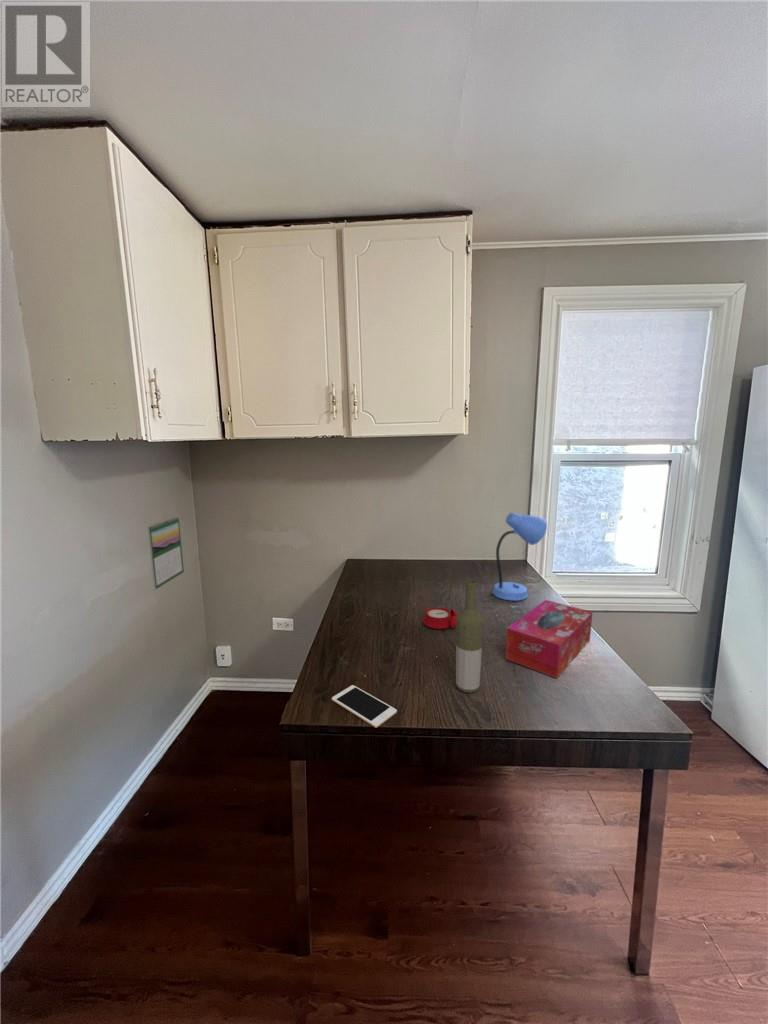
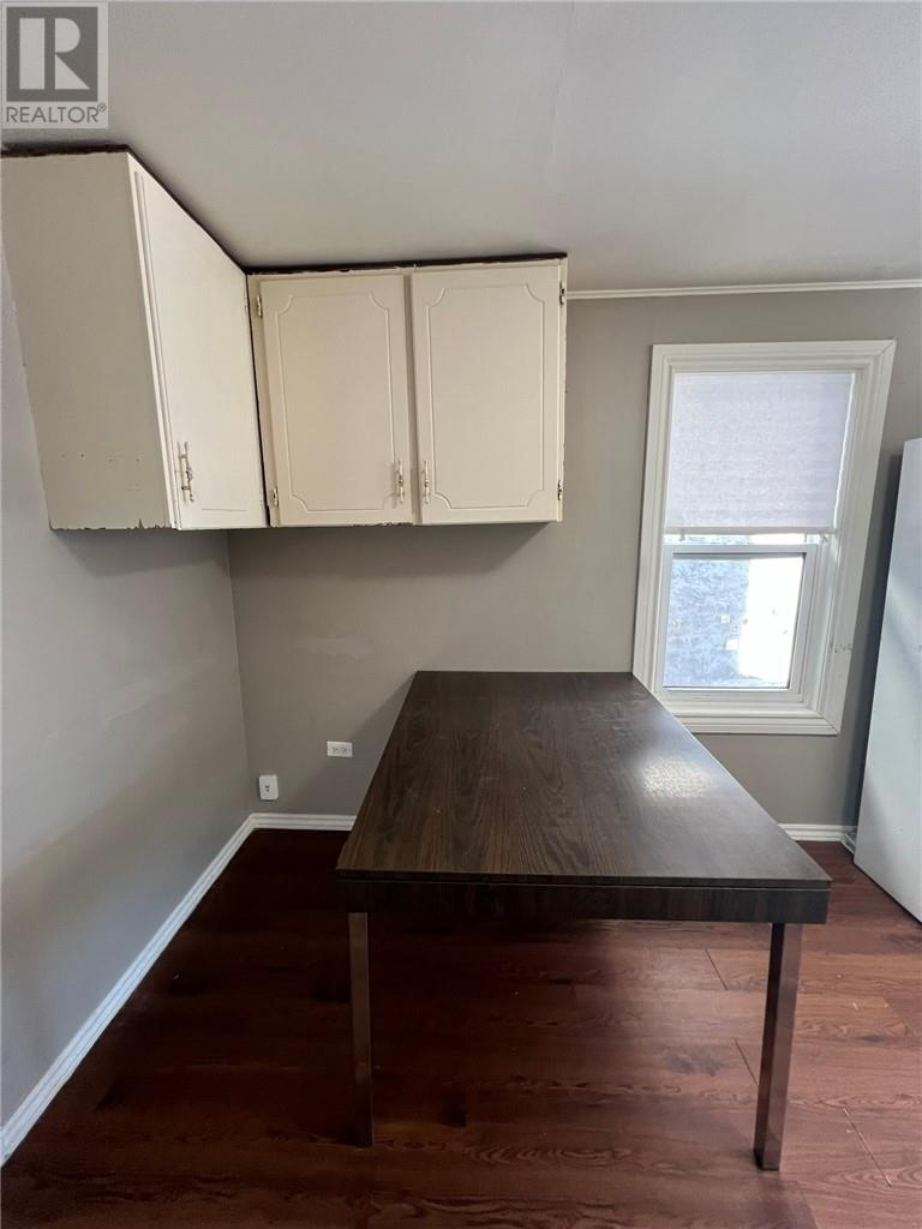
- tissue box [505,599,593,679]
- bottle [455,579,484,694]
- desk lamp [491,512,548,602]
- alarm clock [420,607,458,630]
- cell phone [331,684,398,728]
- calendar [147,515,185,590]
